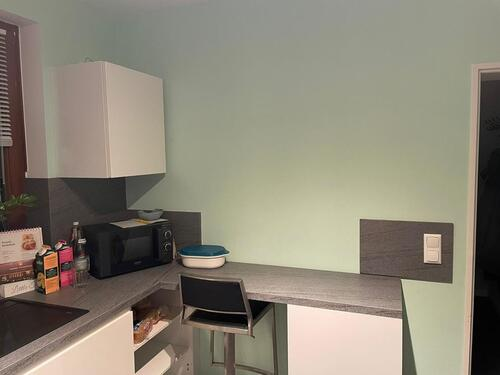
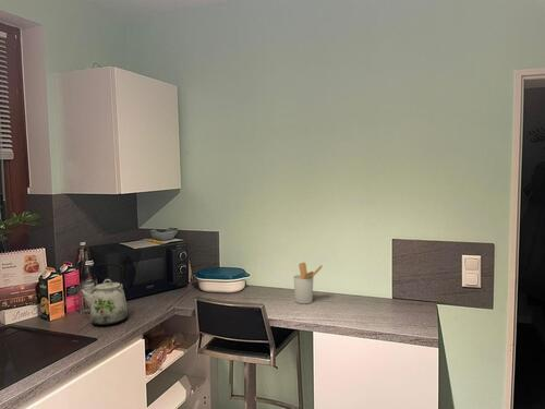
+ utensil holder [292,262,324,305]
+ kettle [78,262,129,326]
